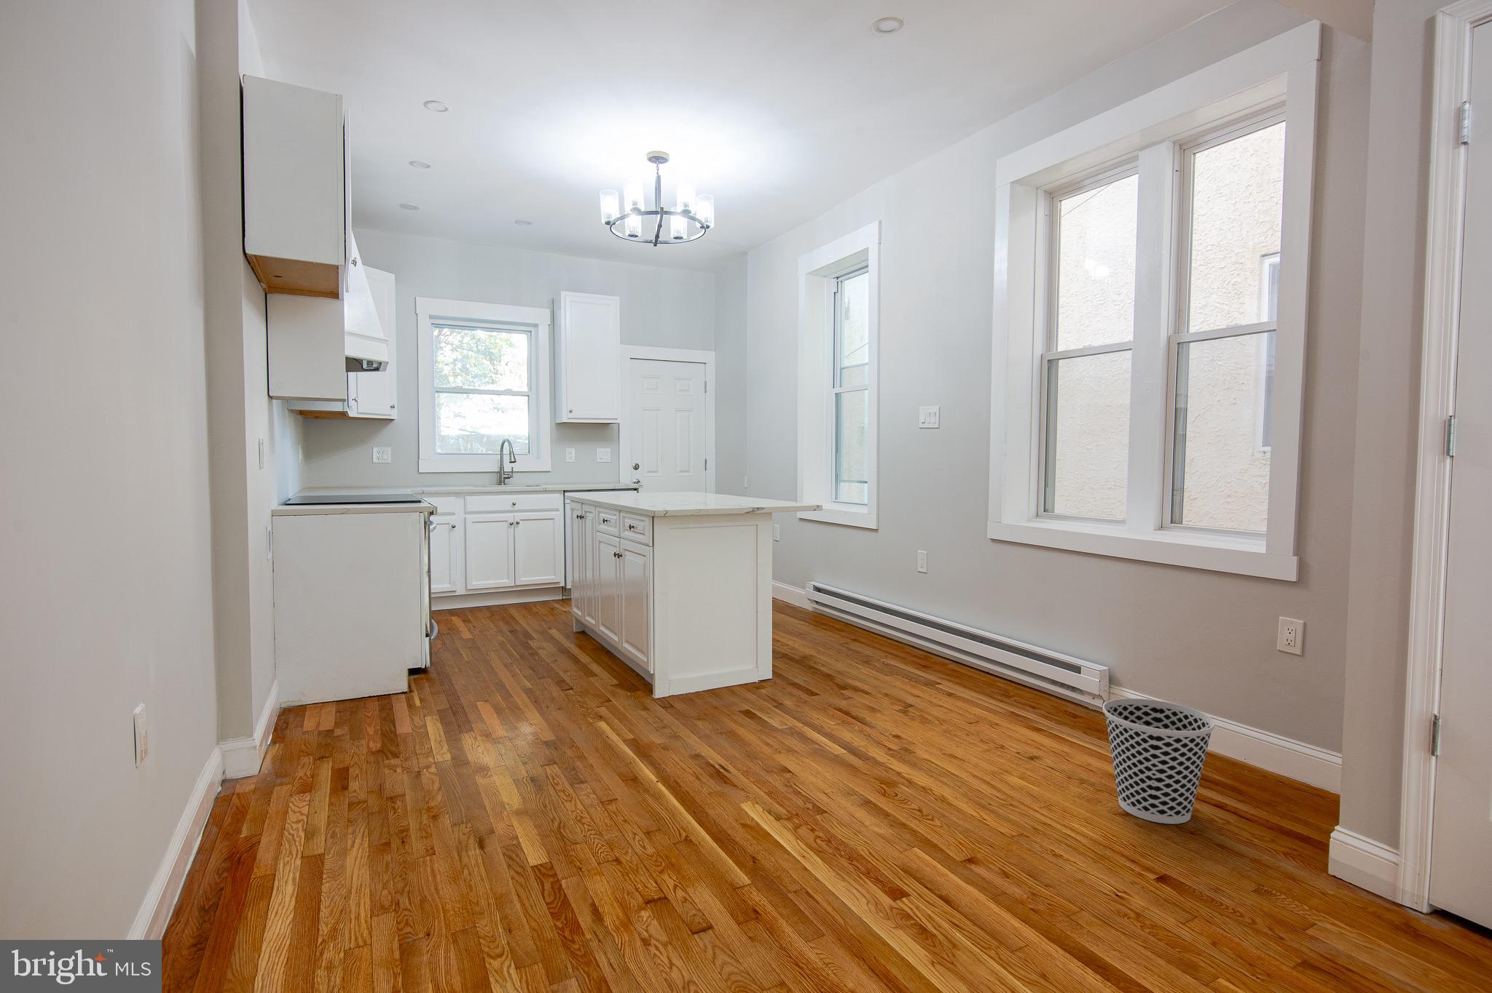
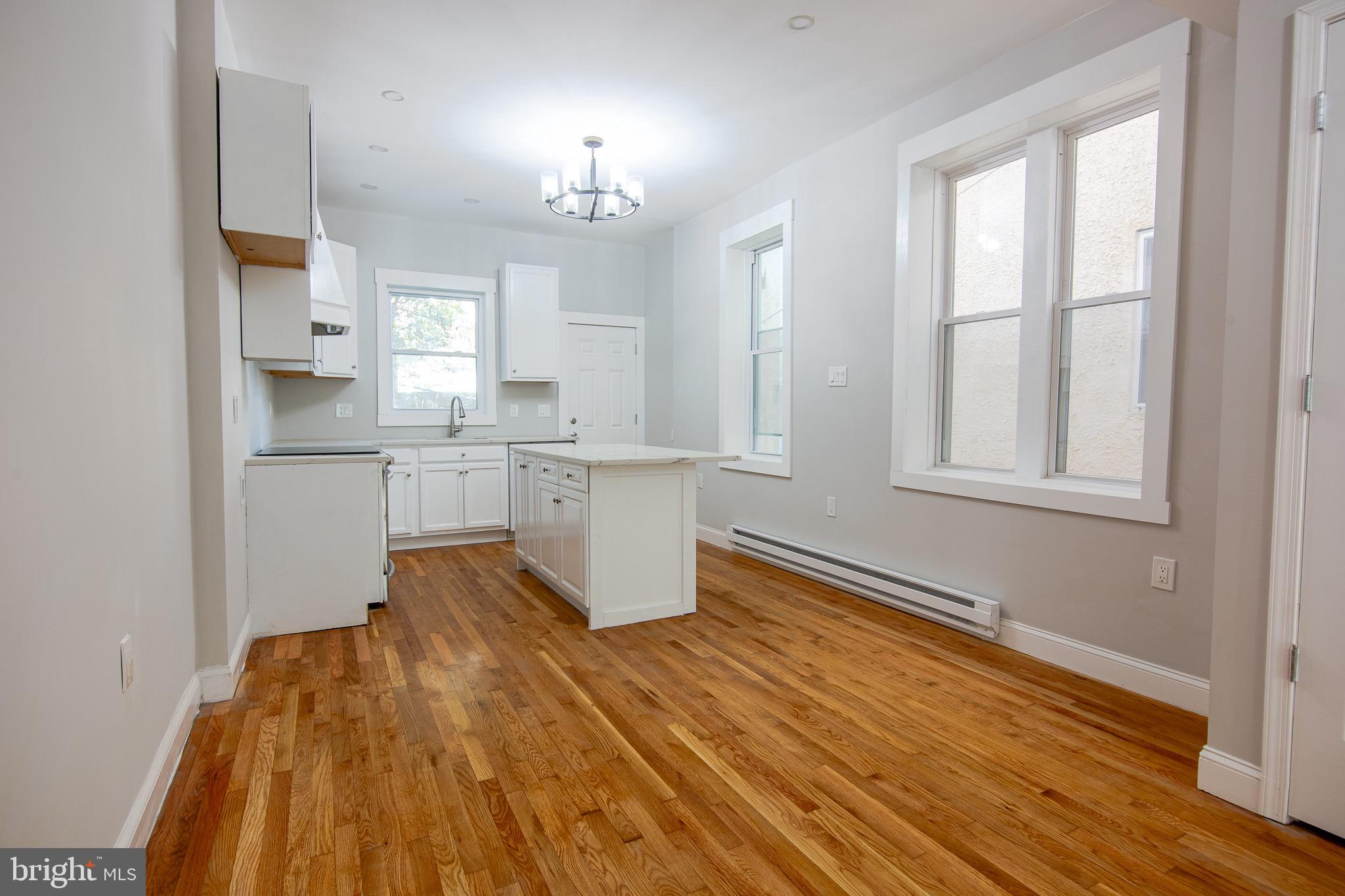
- wastebasket [1103,697,1216,825]
